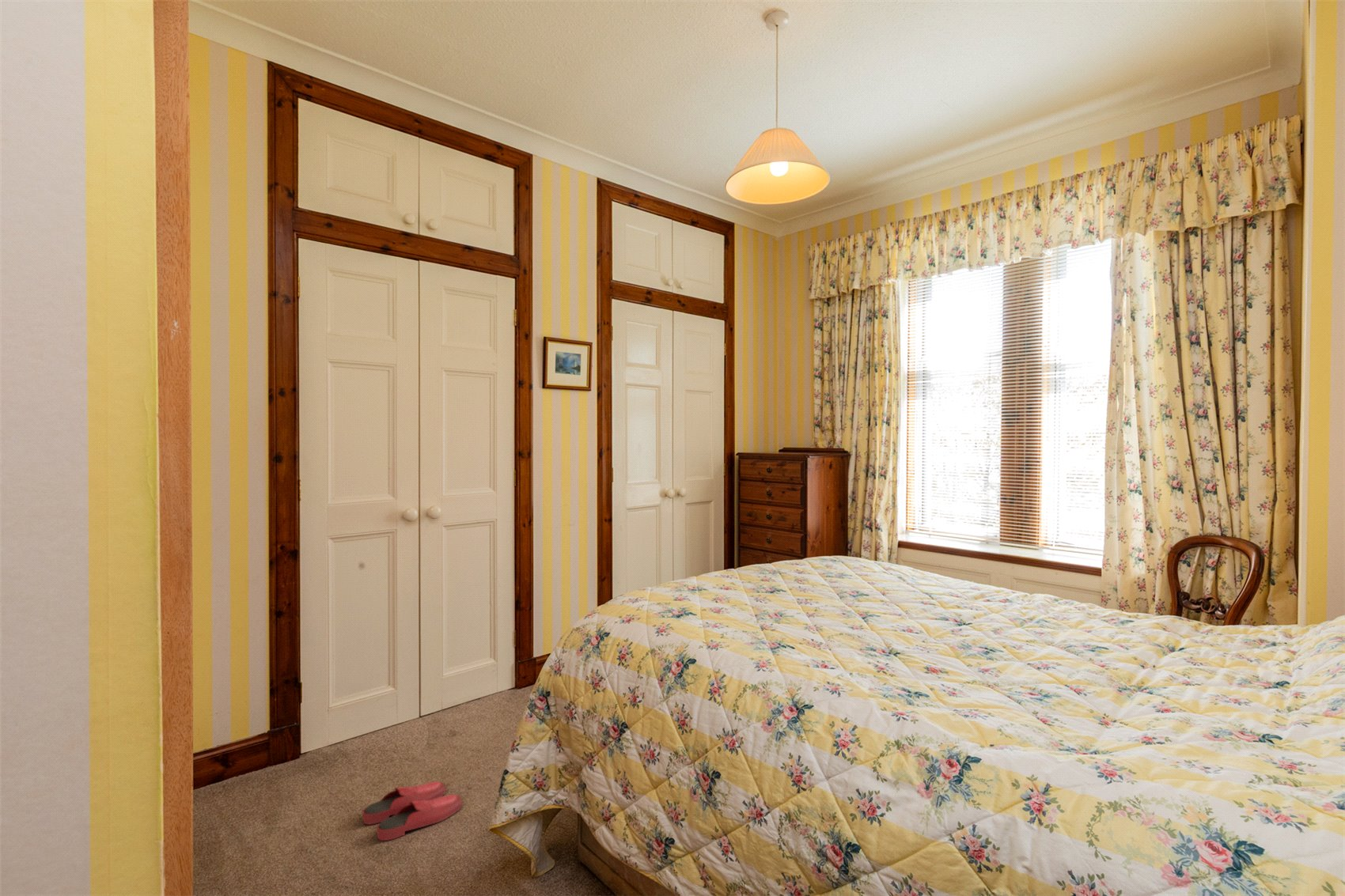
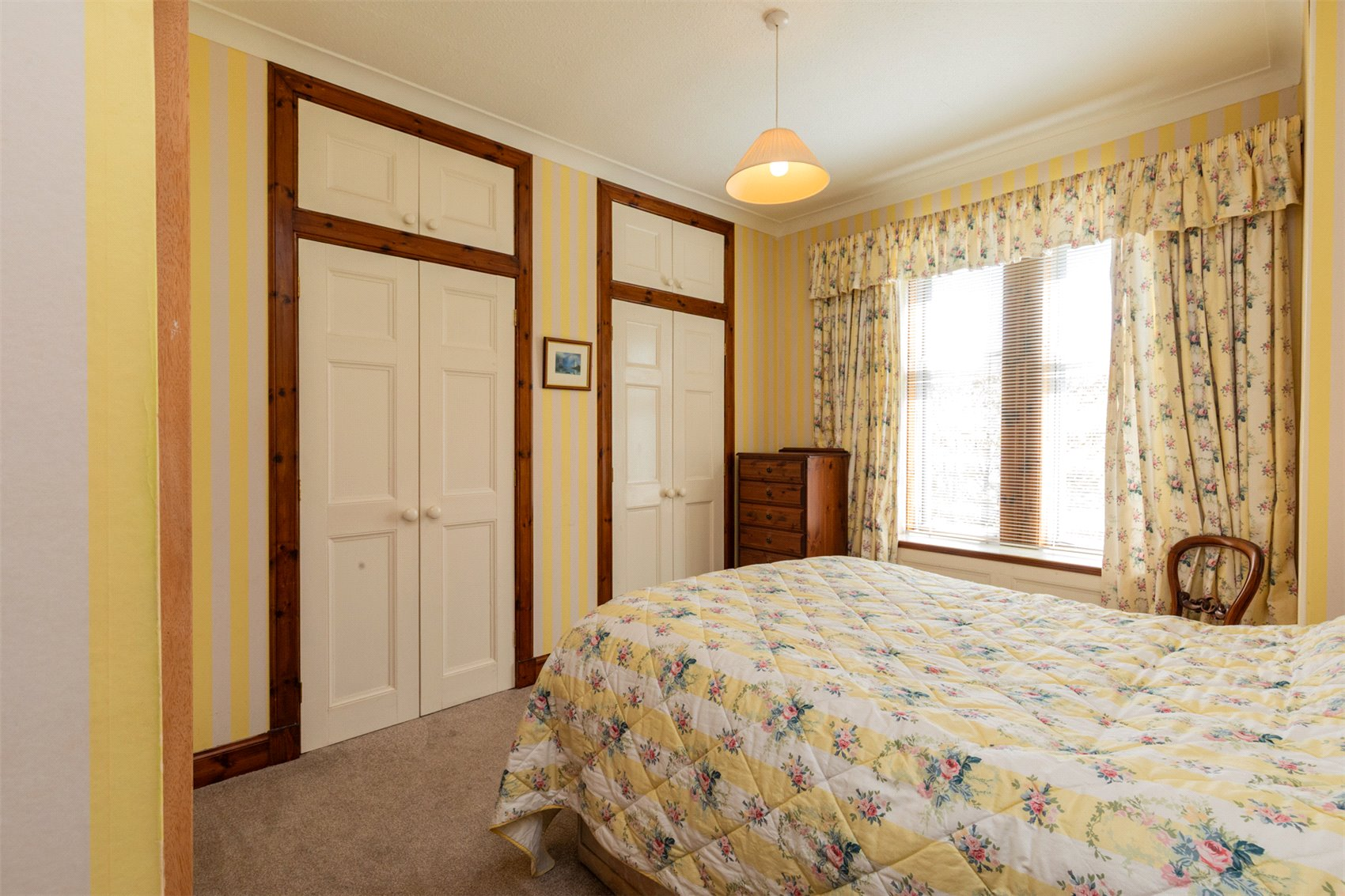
- slippers [362,781,463,841]
